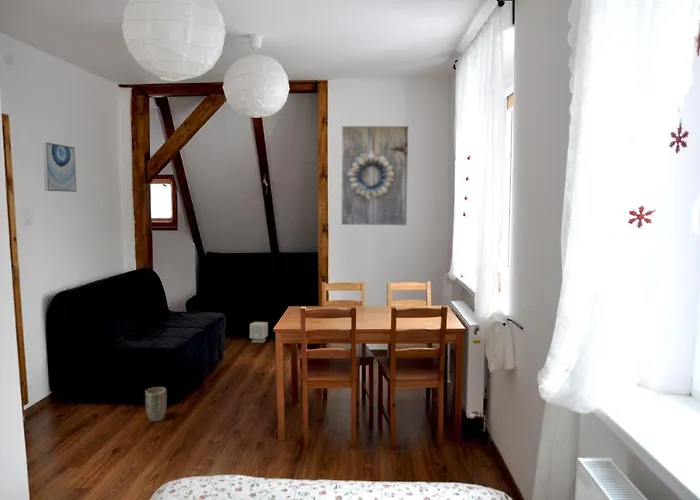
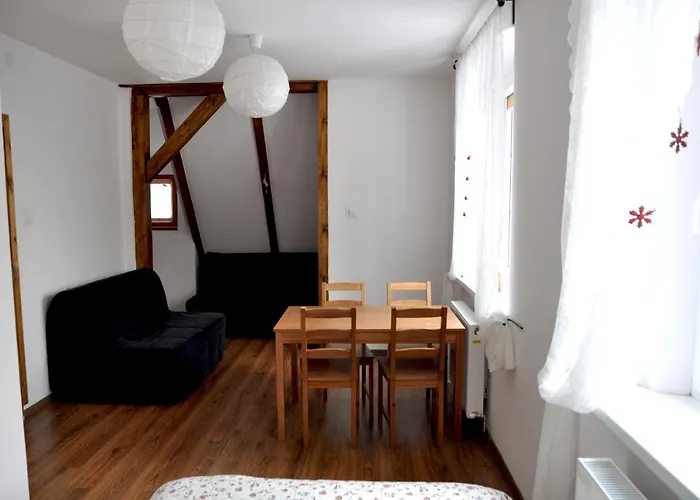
- plant pot [144,386,168,423]
- wall art [42,141,77,193]
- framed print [340,125,410,227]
- speaker [249,321,269,343]
